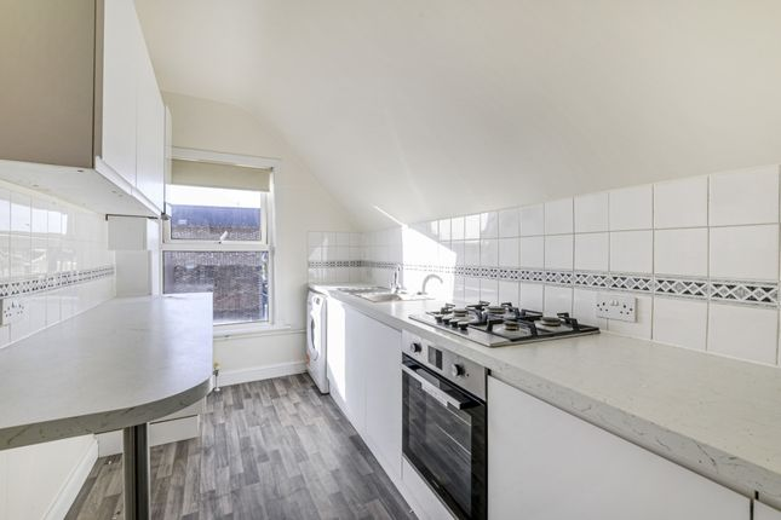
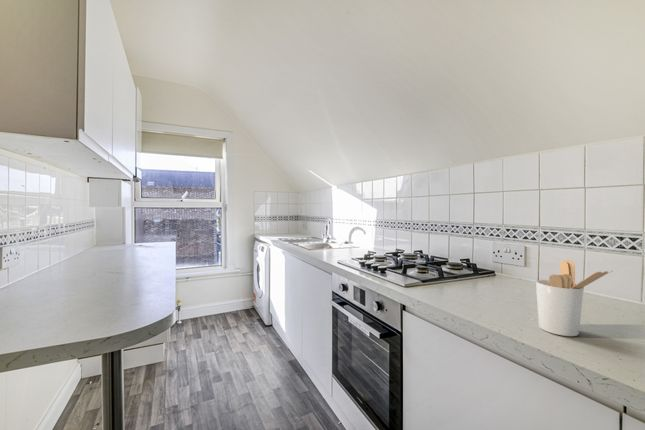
+ utensil holder [535,259,614,337]
